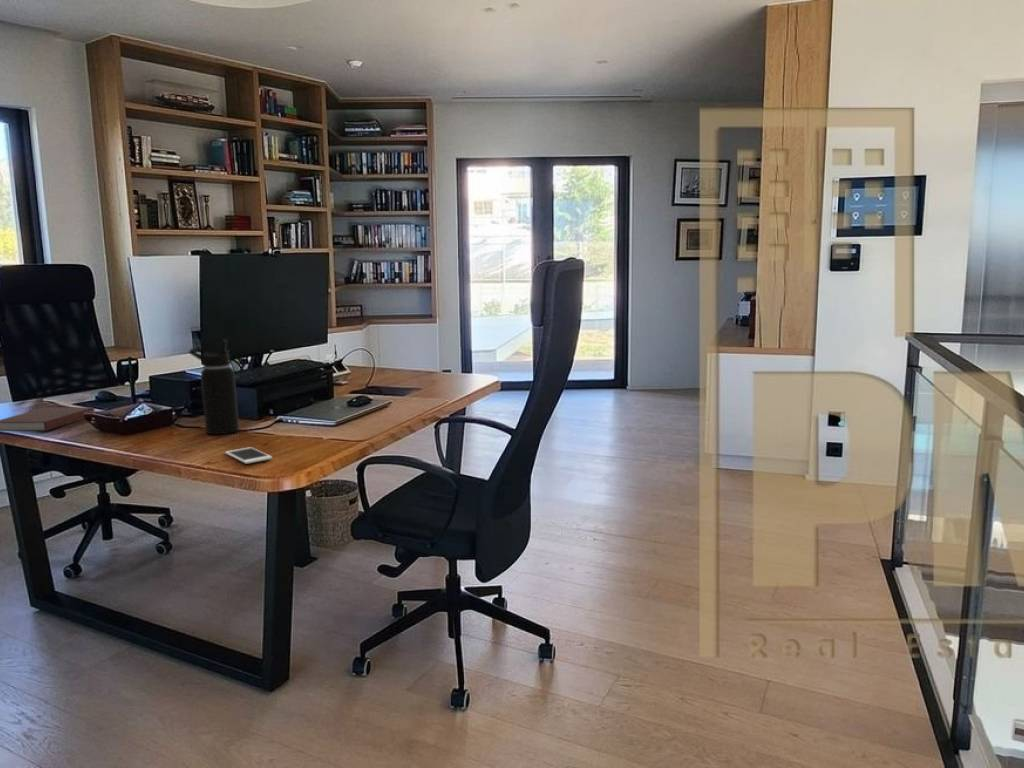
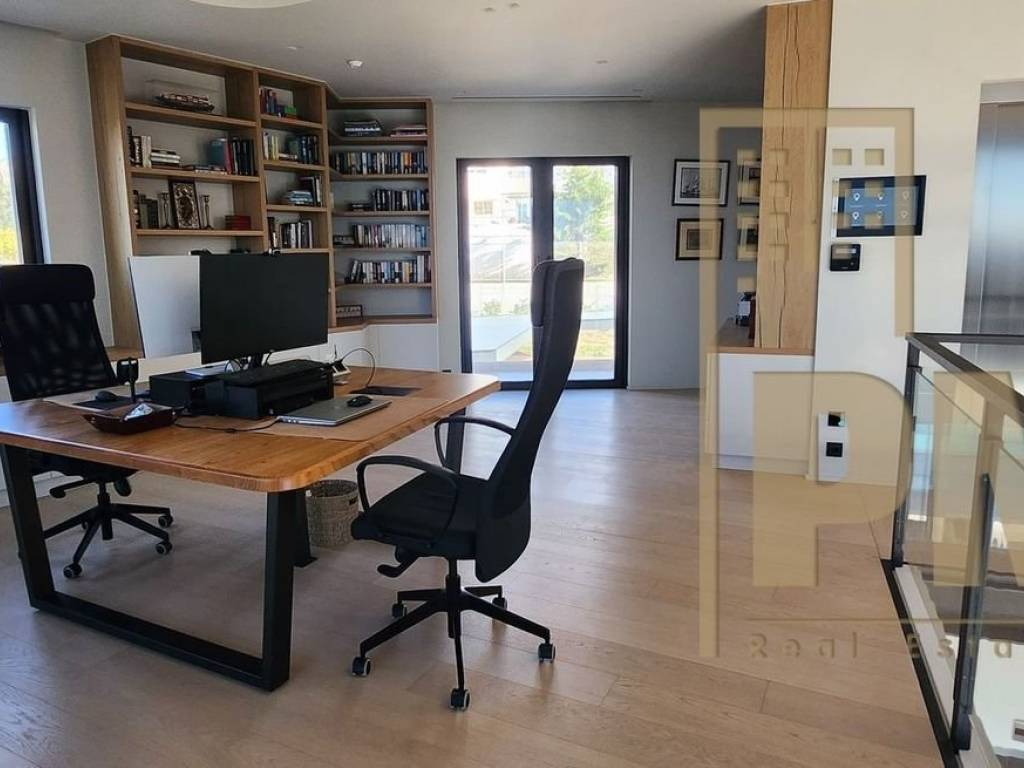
- cell phone [224,446,273,465]
- notebook [0,406,96,432]
- water bottle [188,339,240,435]
